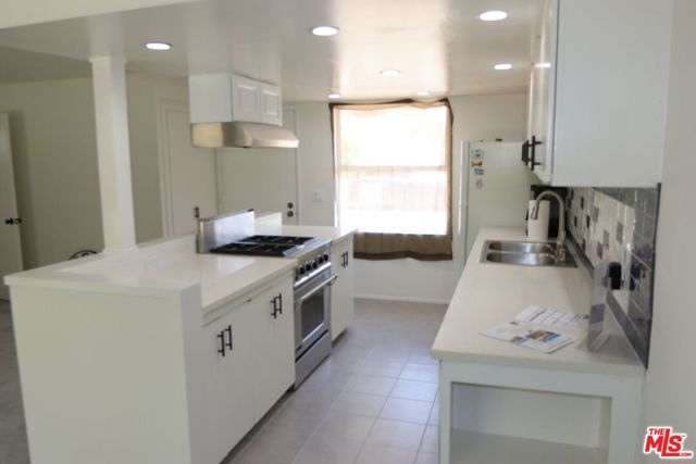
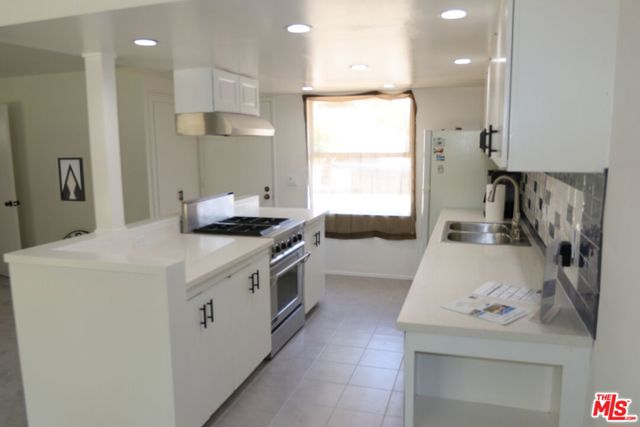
+ wall art [57,156,87,202]
